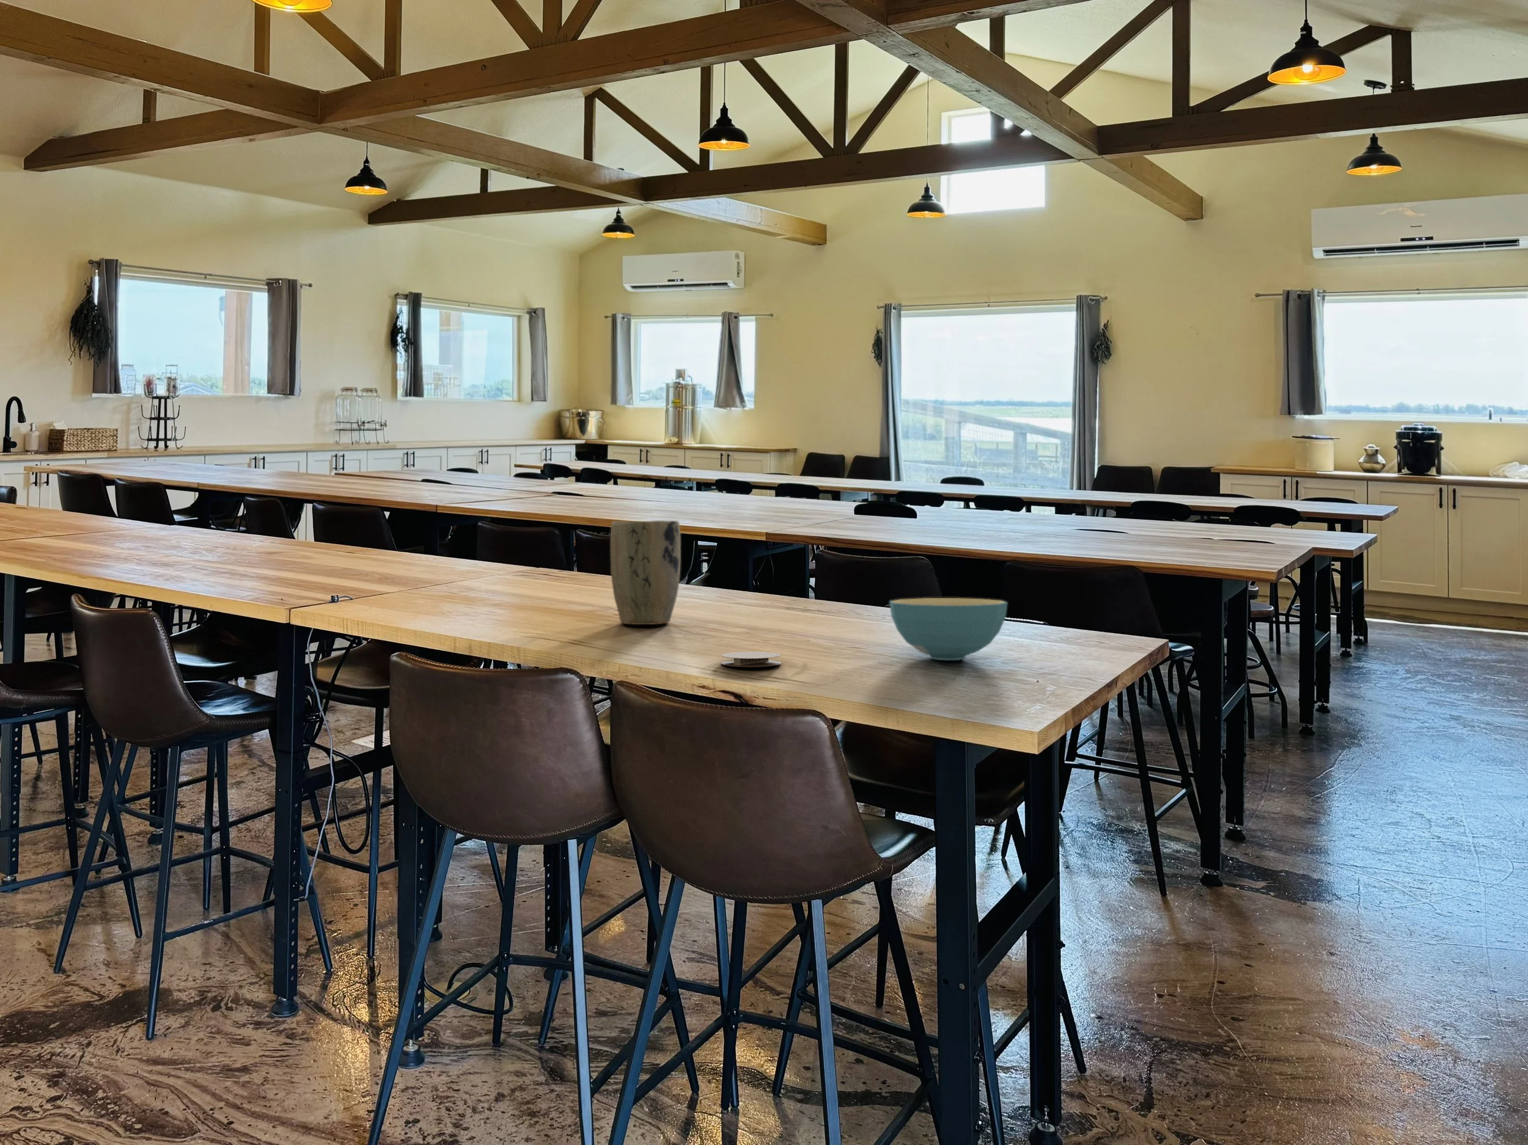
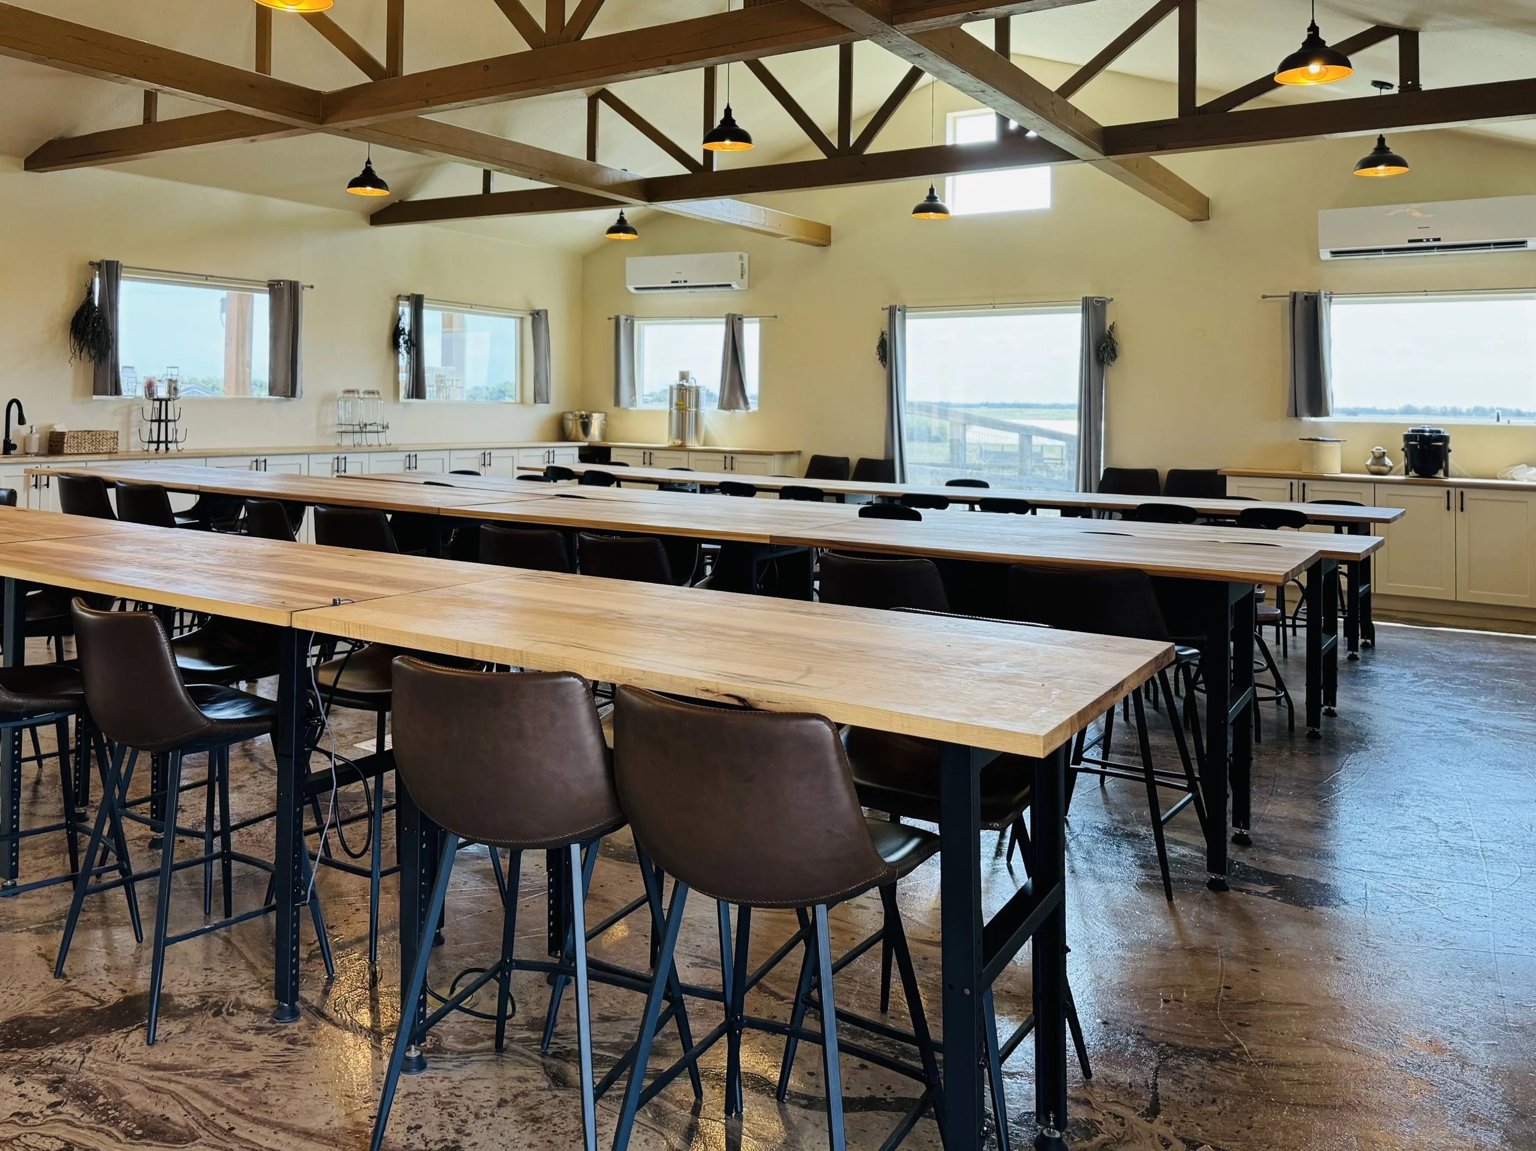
- plant pot [610,520,681,625]
- coaster [721,651,782,668]
- cereal bowl [889,598,1008,660]
